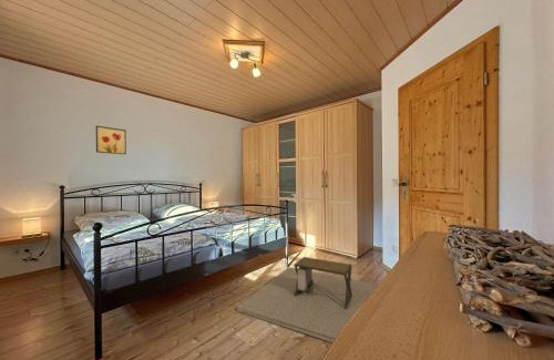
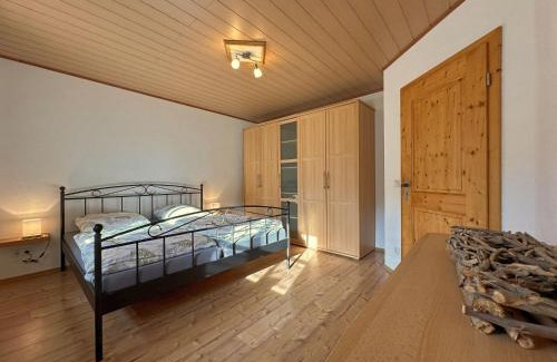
- wall art [95,125,127,155]
- desk [236,256,379,343]
